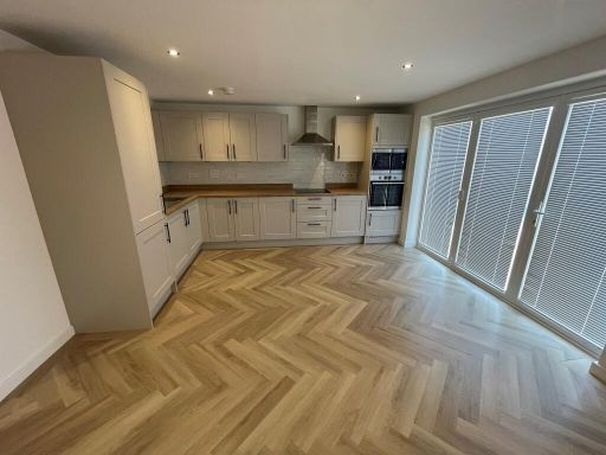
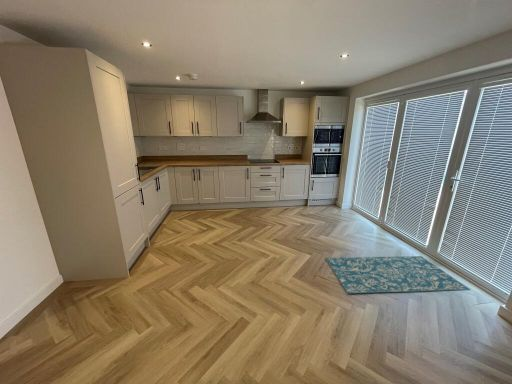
+ rug [324,255,472,295]
